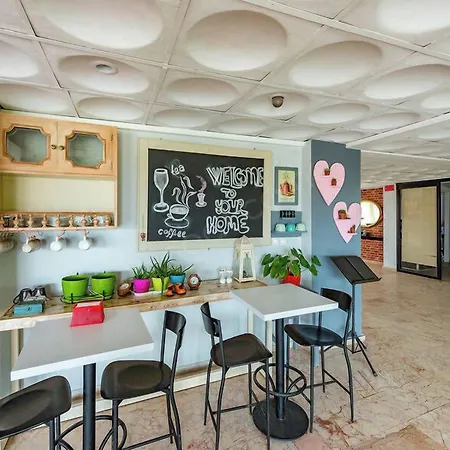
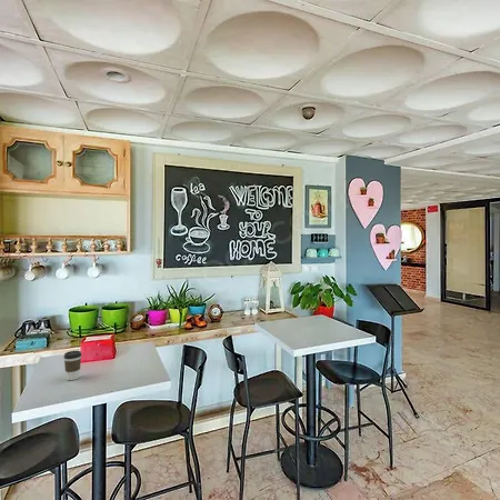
+ coffee cup [62,350,82,381]
